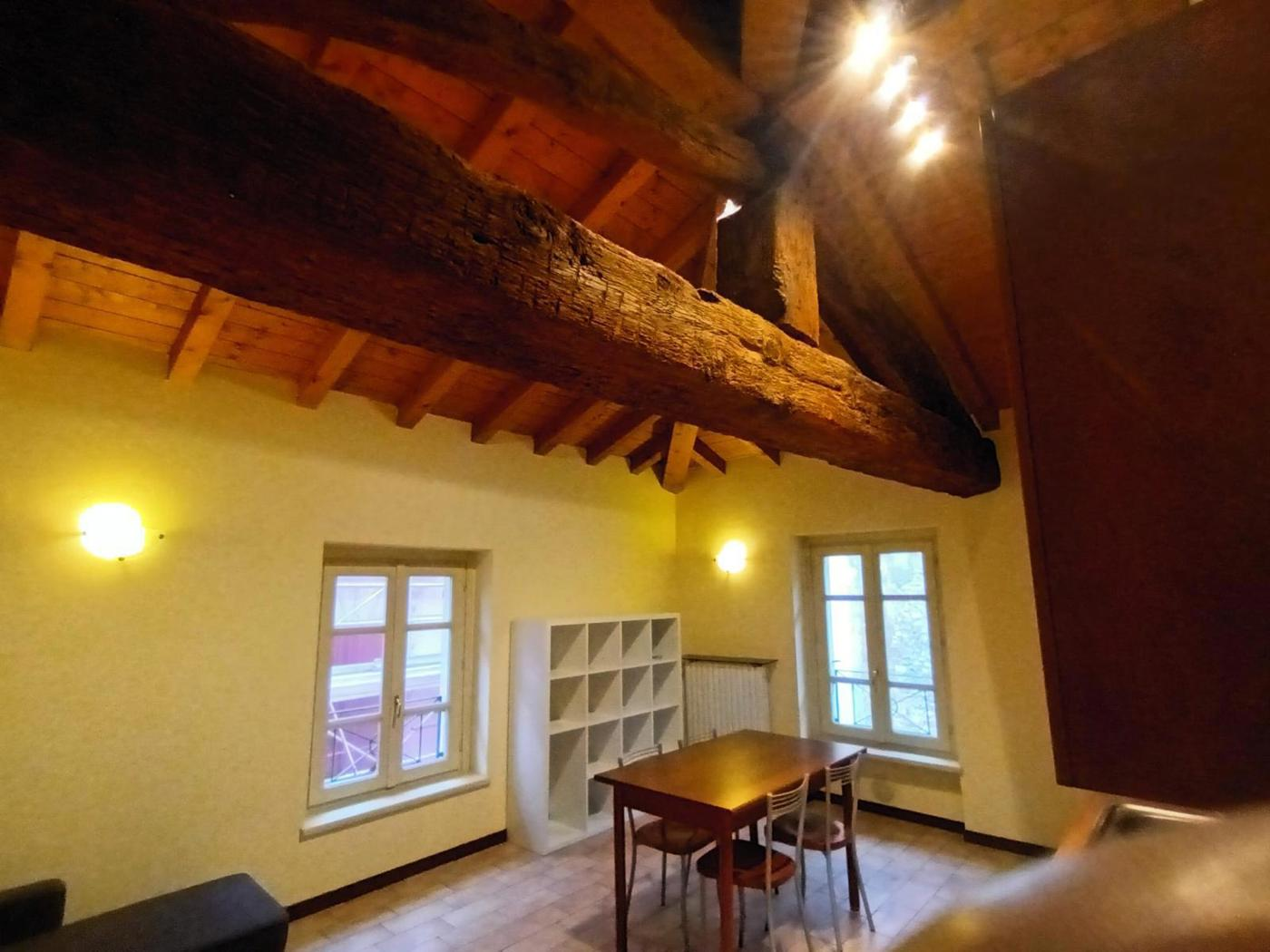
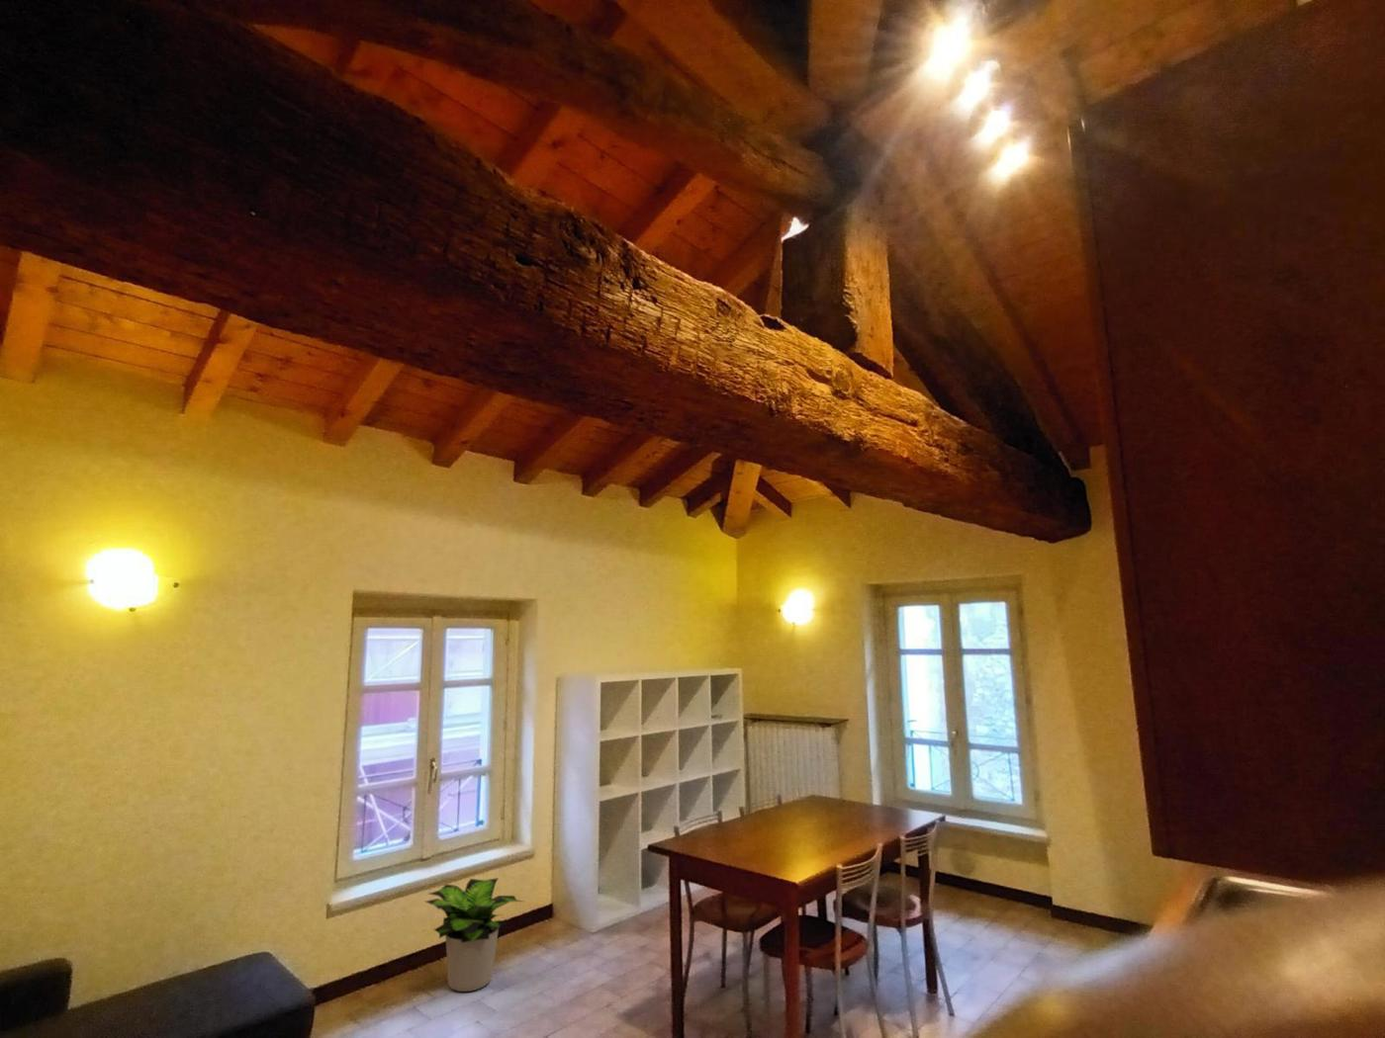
+ potted plant [424,877,525,992]
